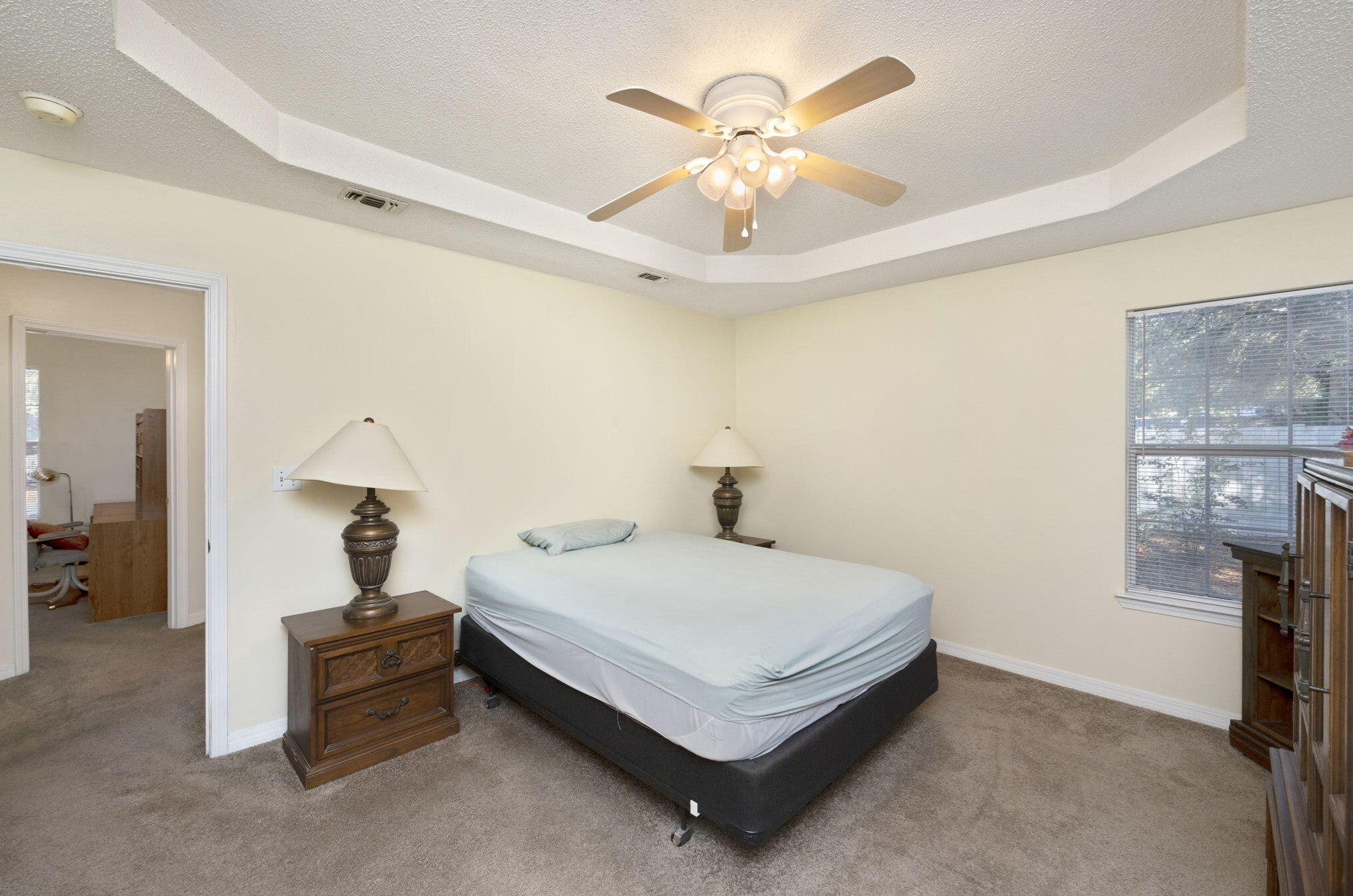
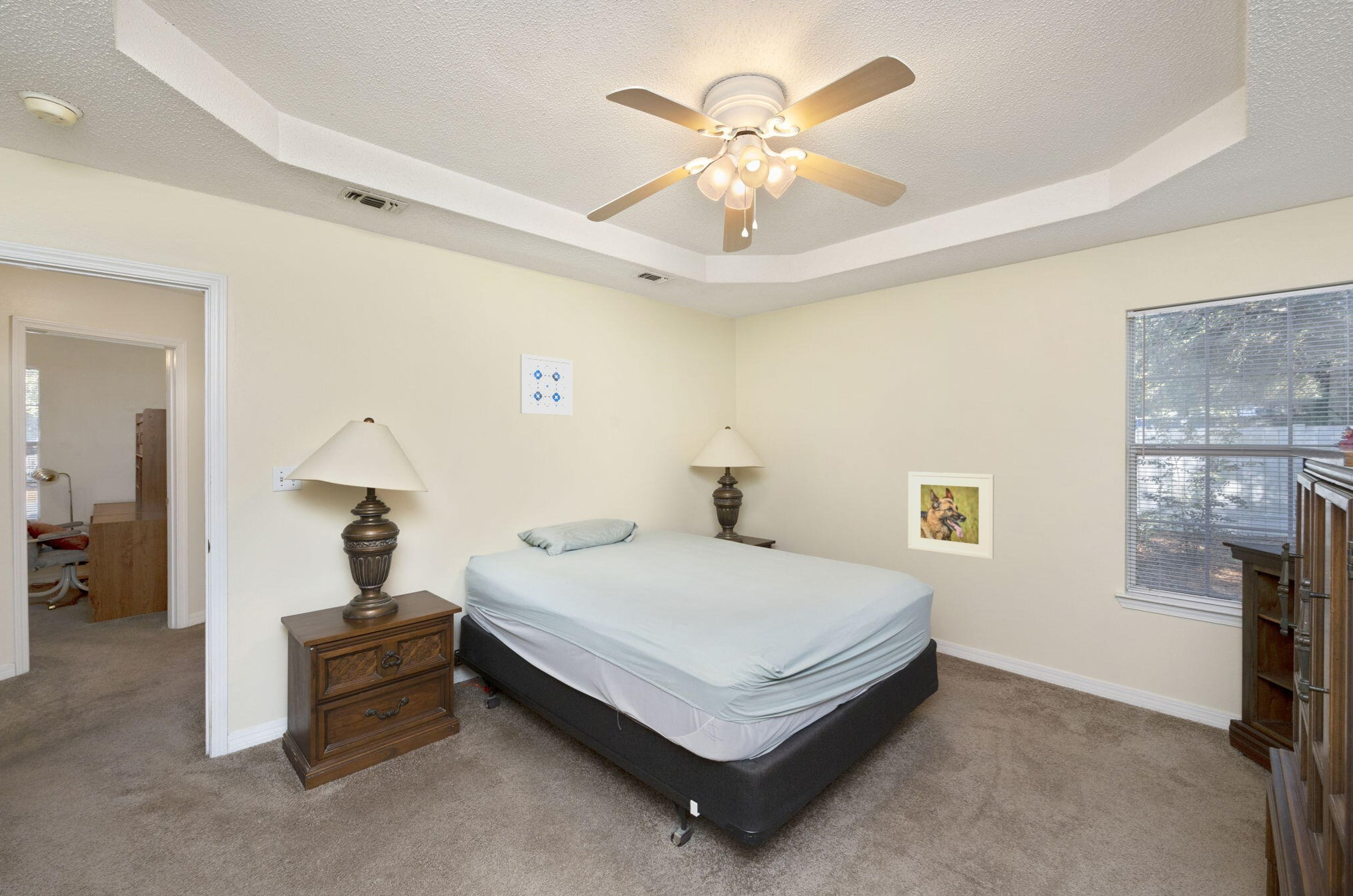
+ wall art [519,353,573,416]
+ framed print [908,471,994,560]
